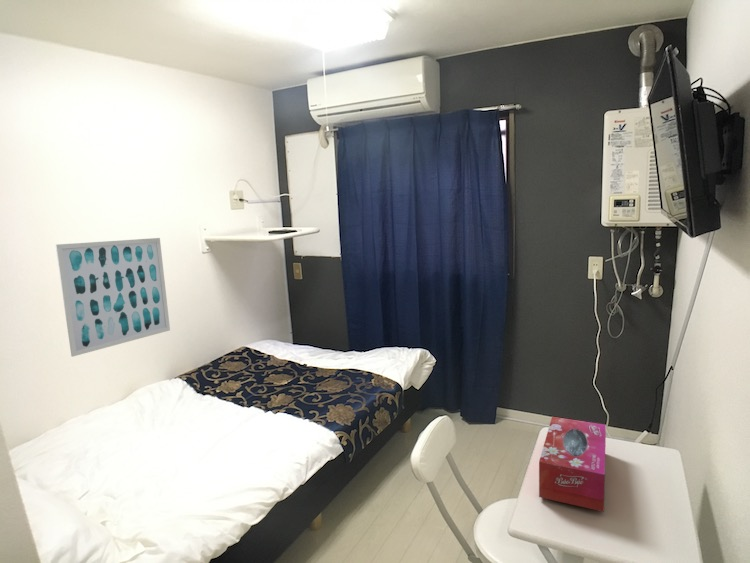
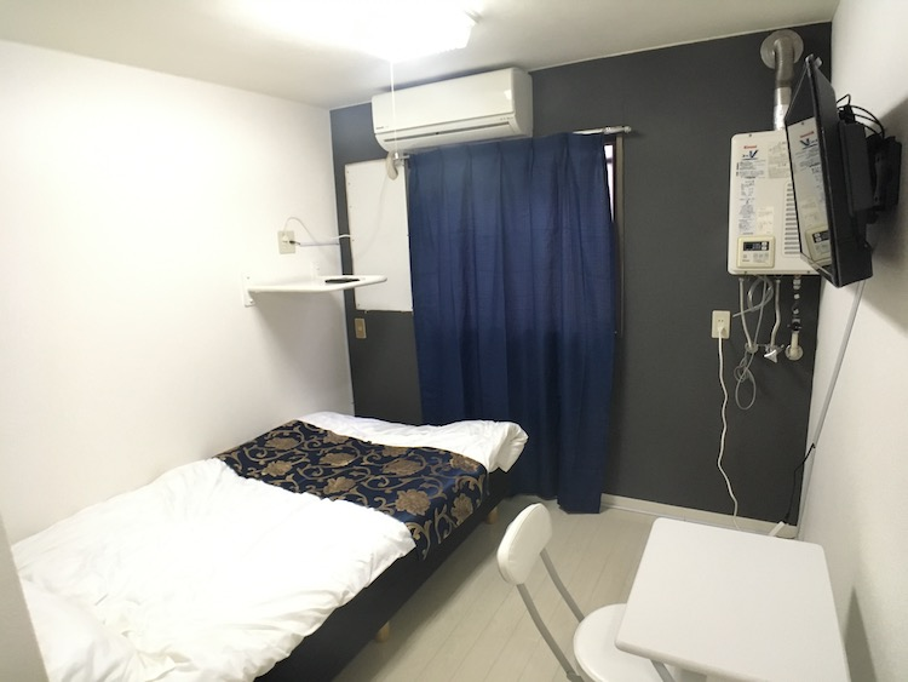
- tissue box [538,416,607,513]
- wall art [55,237,171,358]
